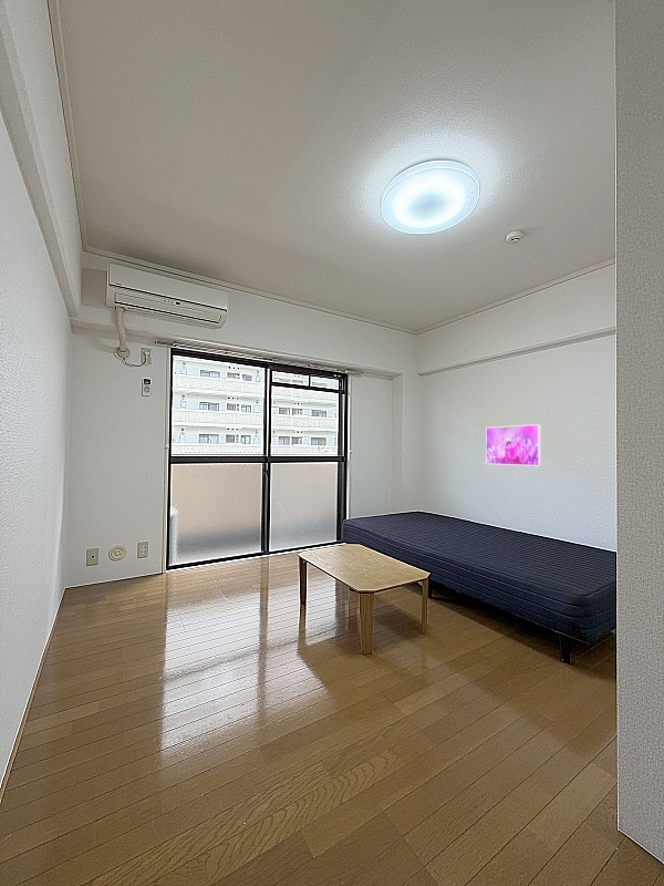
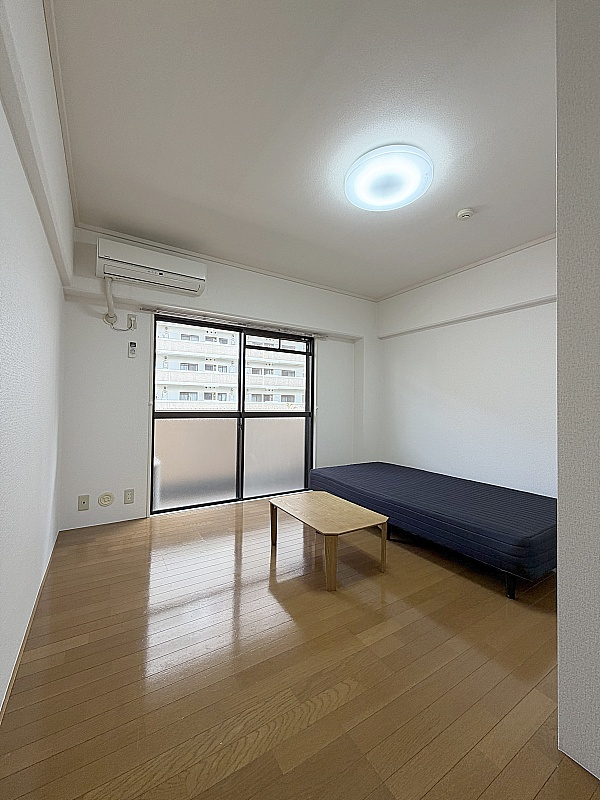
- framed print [485,423,542,467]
